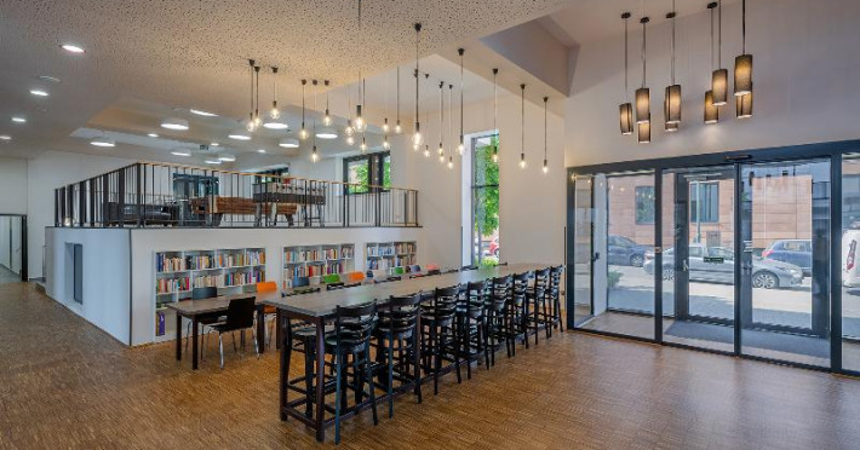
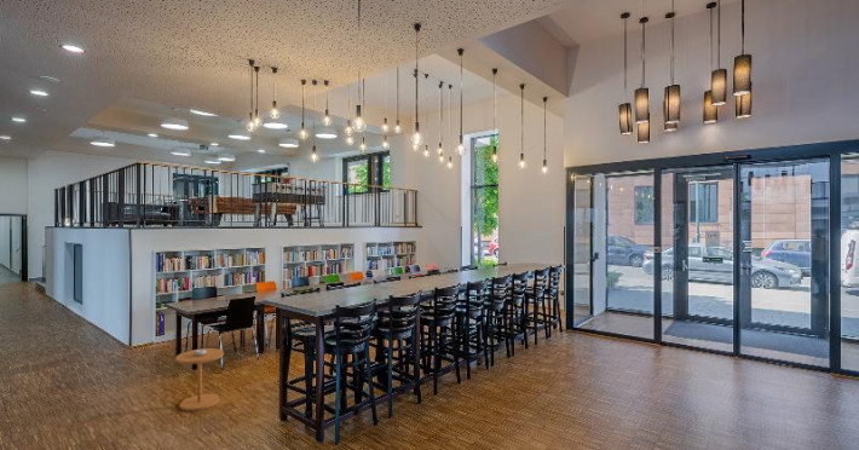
+ side table [174,347,225,412]
